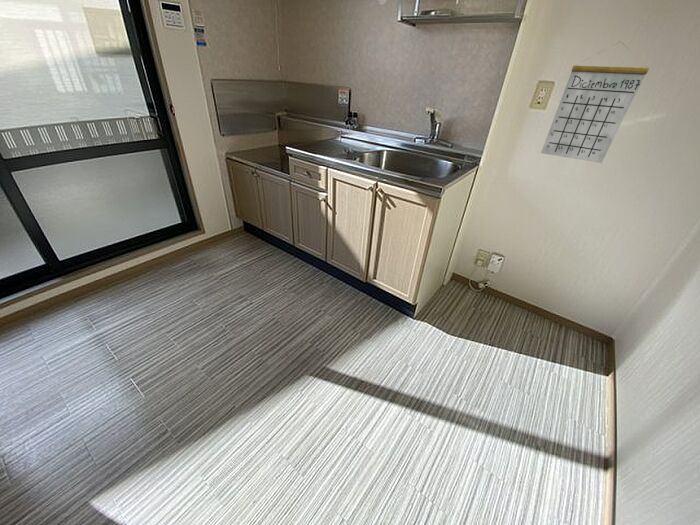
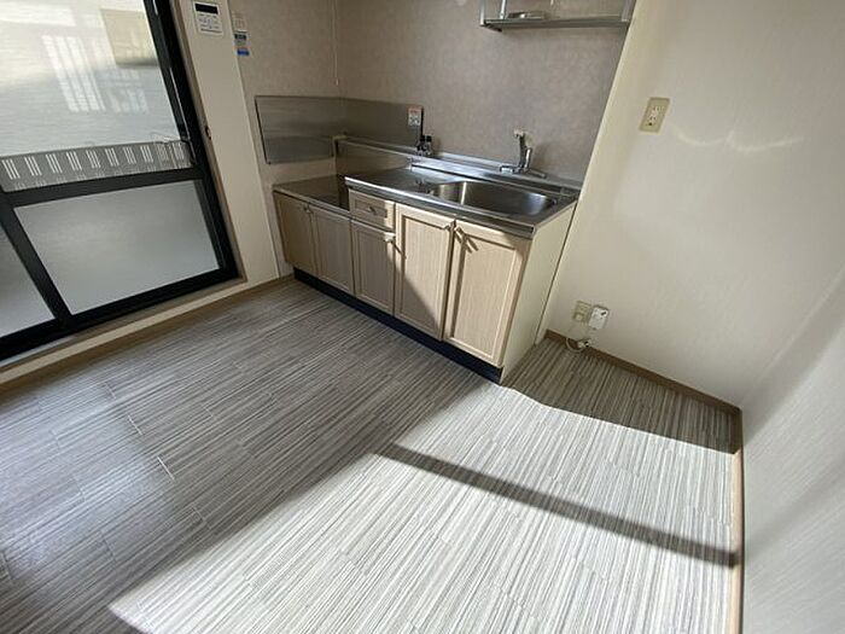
- calendar [540,40,650,164]
